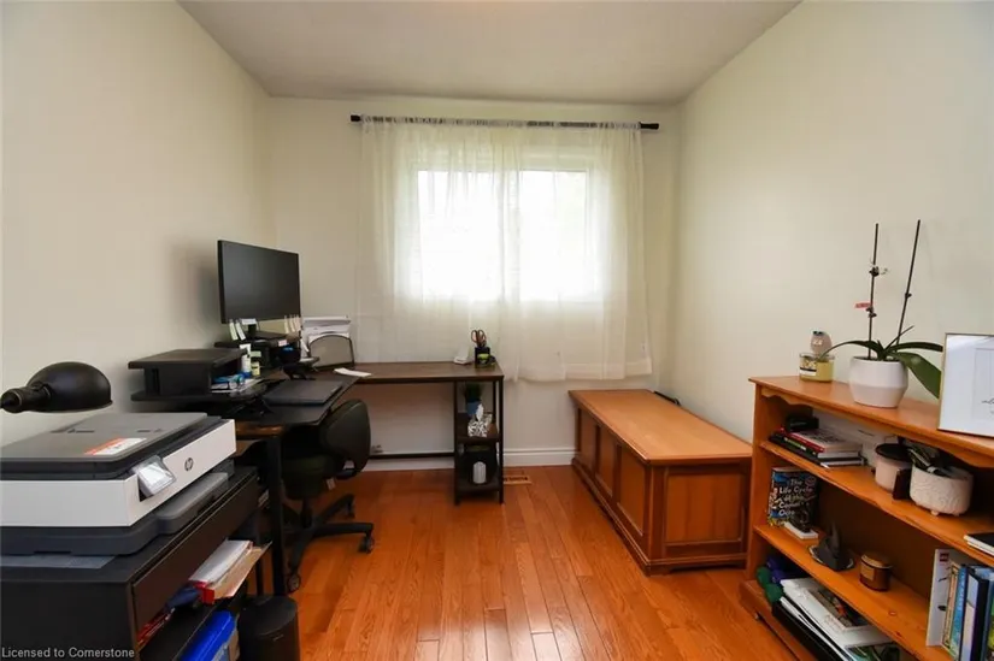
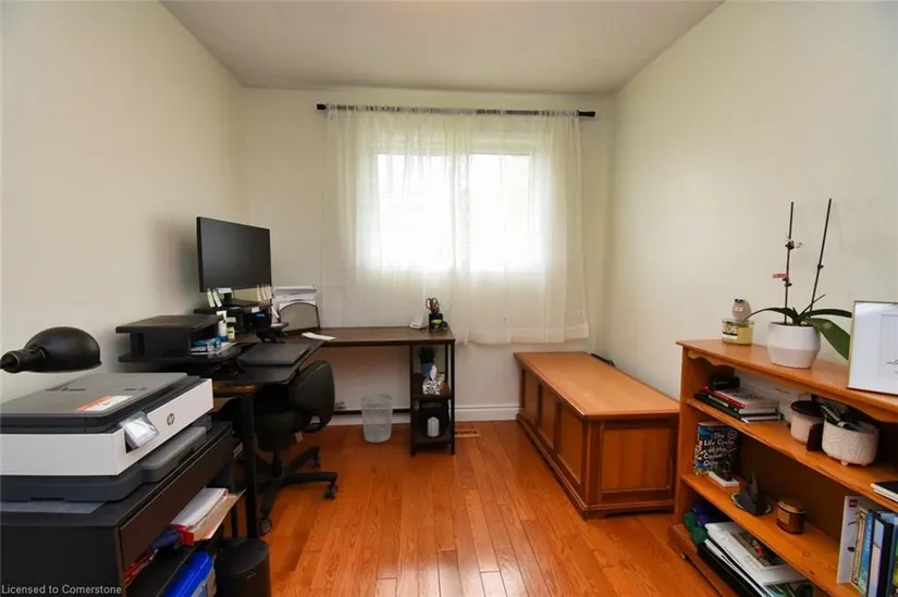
+ wastebasket [359,393,394,444]
